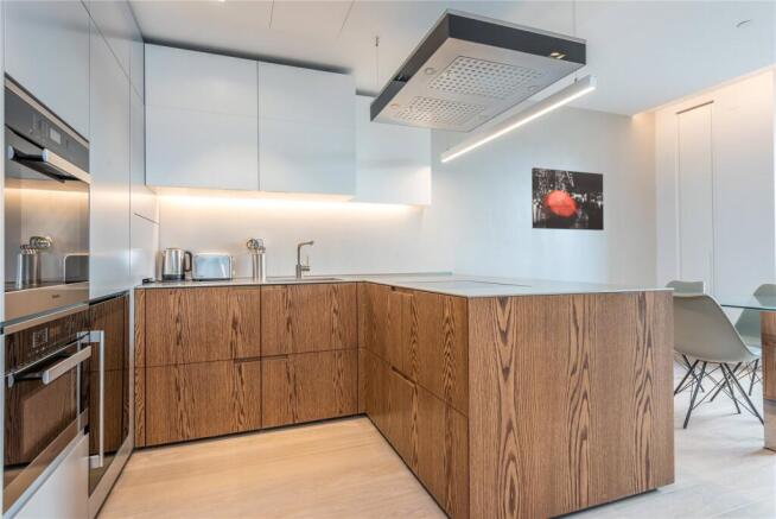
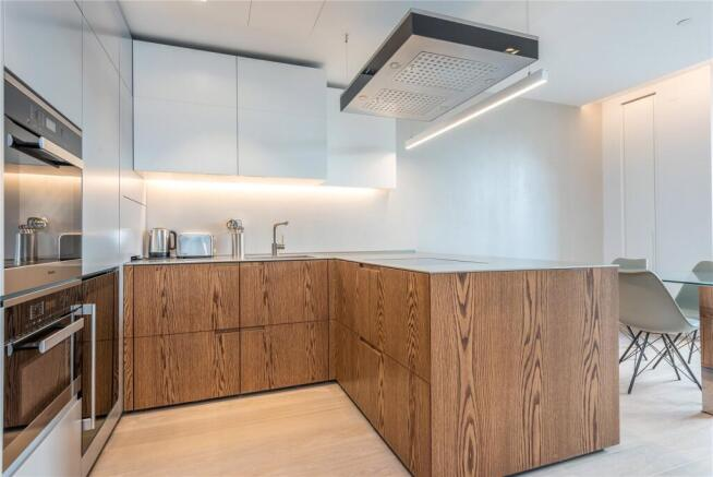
- wall art [530,166,605,232]
